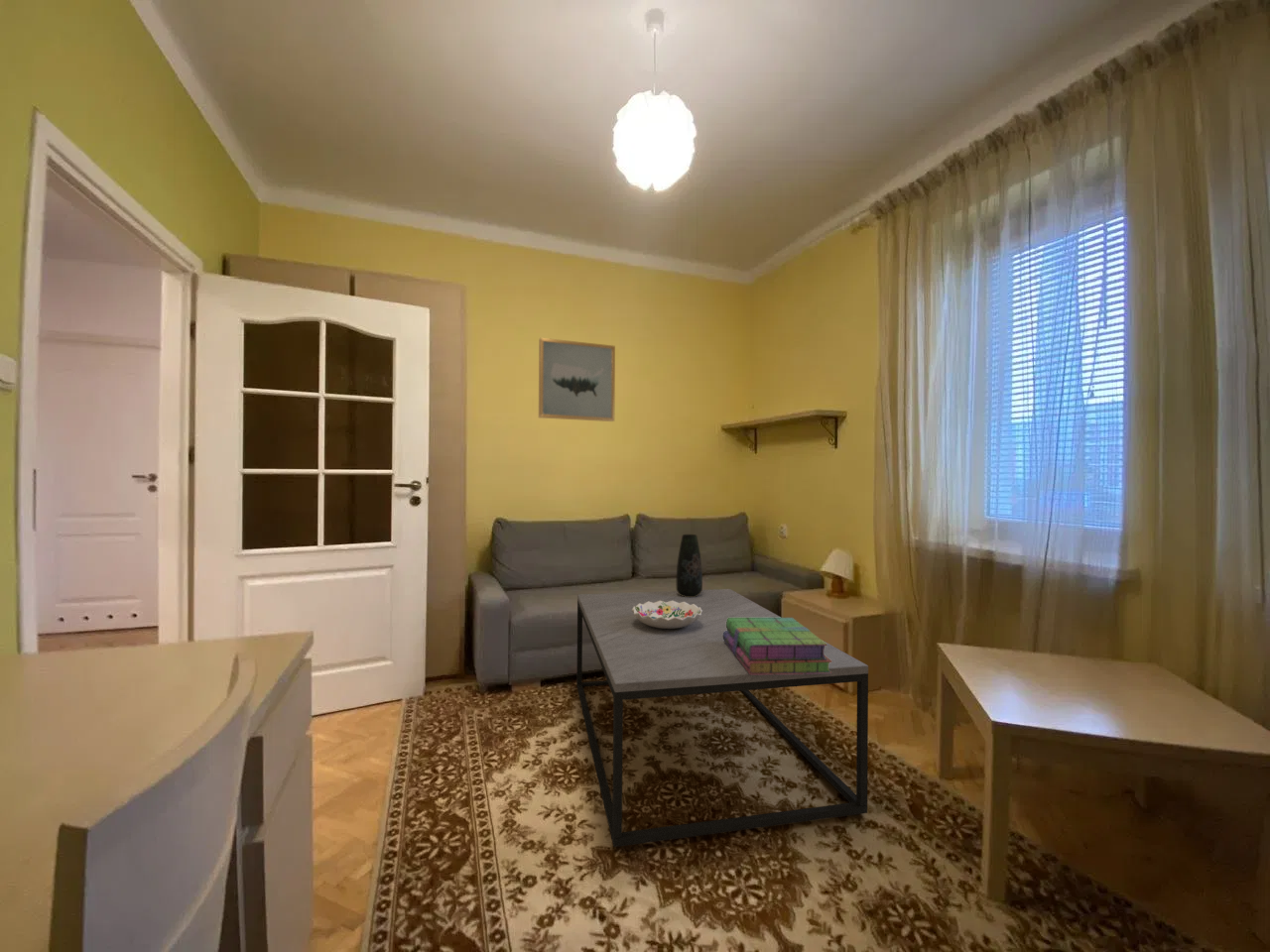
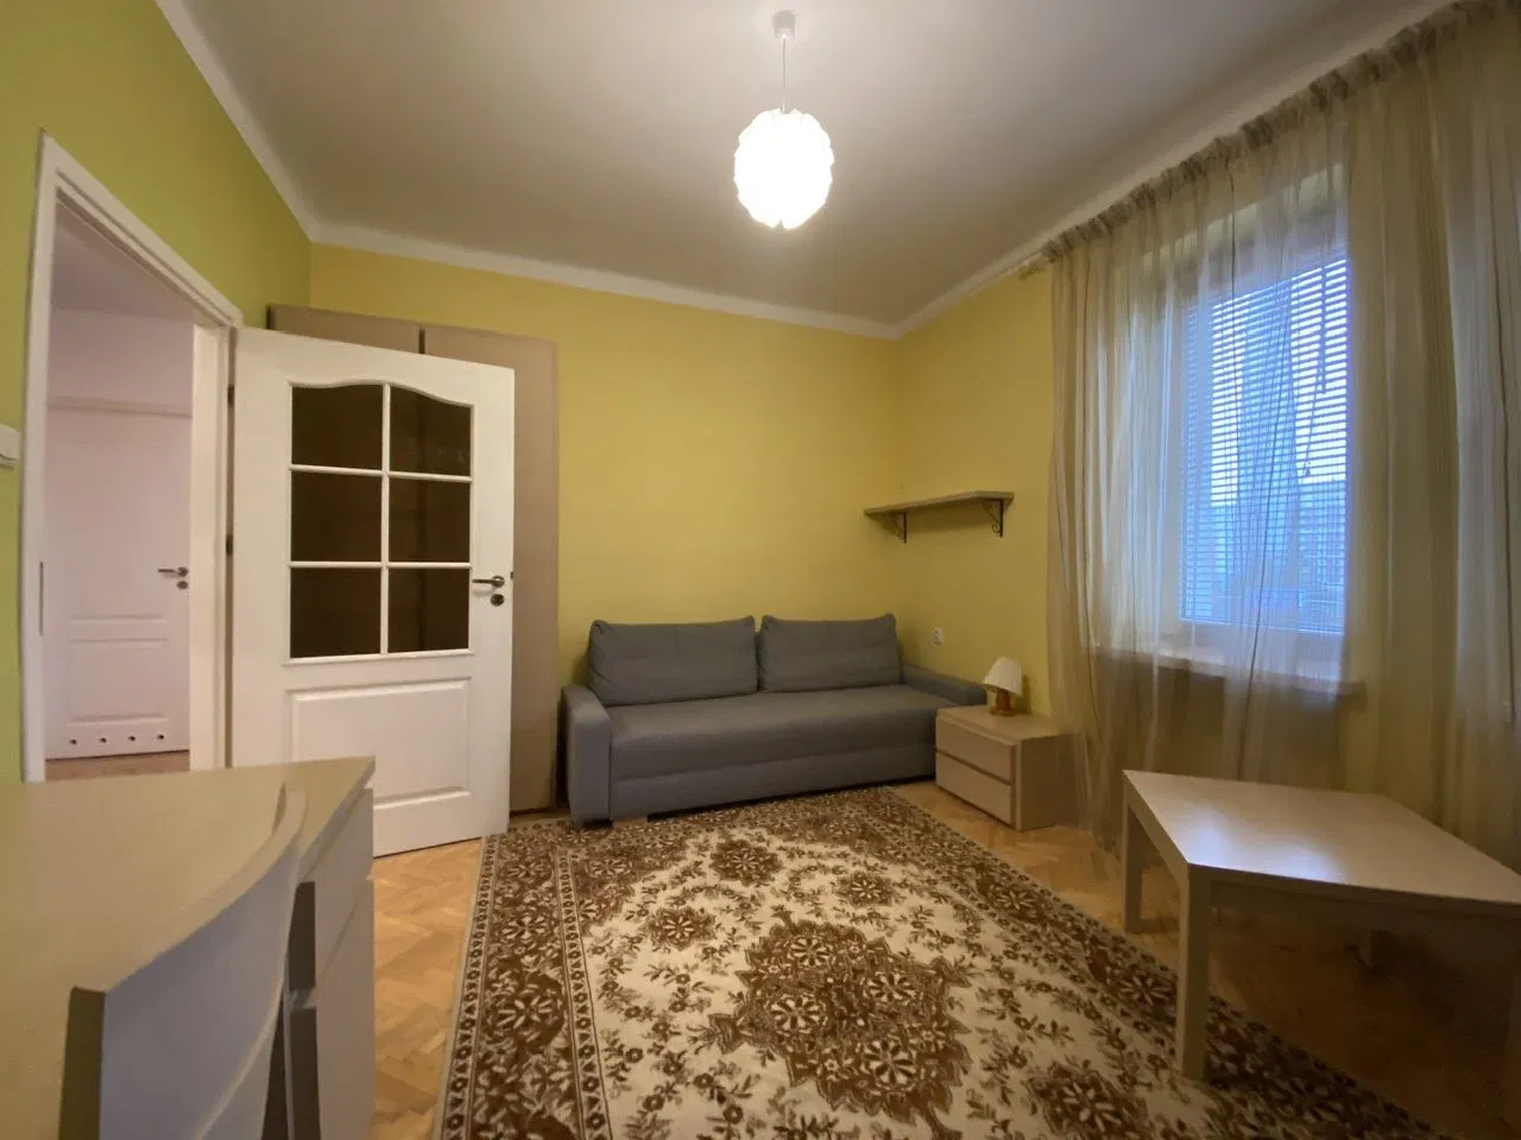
- decorative bowl [632,600,702,629]
- wall art [538,337,616,422]
- stack of books [723,617,831,674]
- coffee table [575,588,869,848]
- vase [676,534,703,597]
